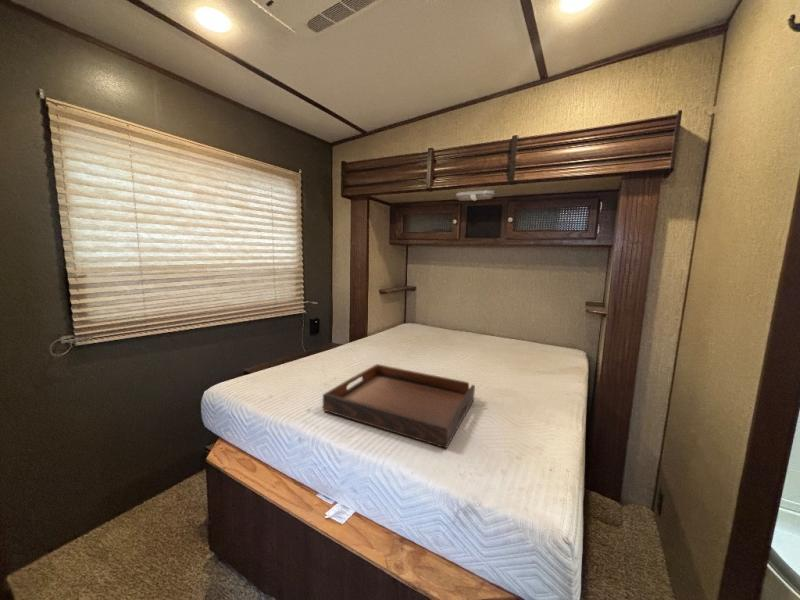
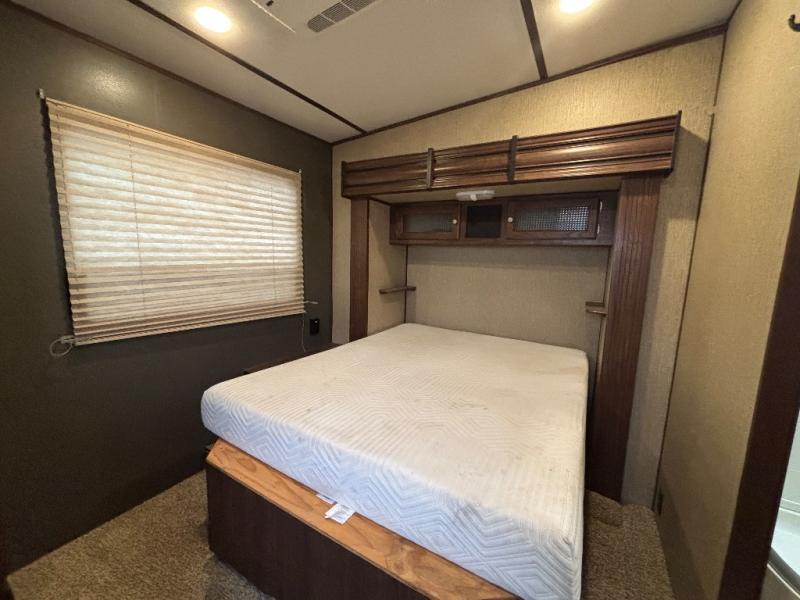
- serving tray [322,363,476,449]
